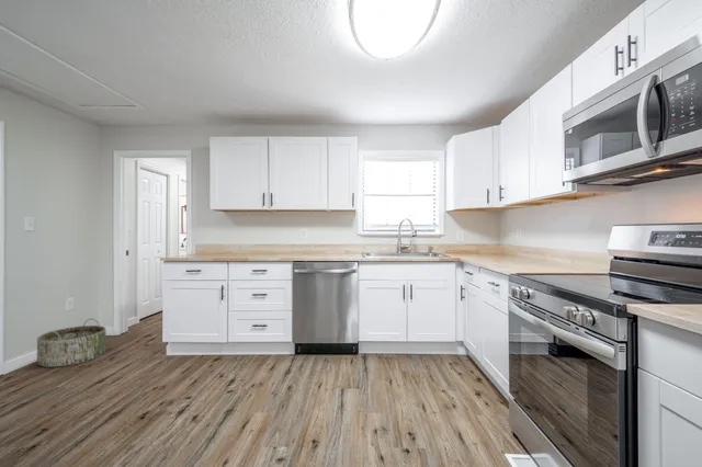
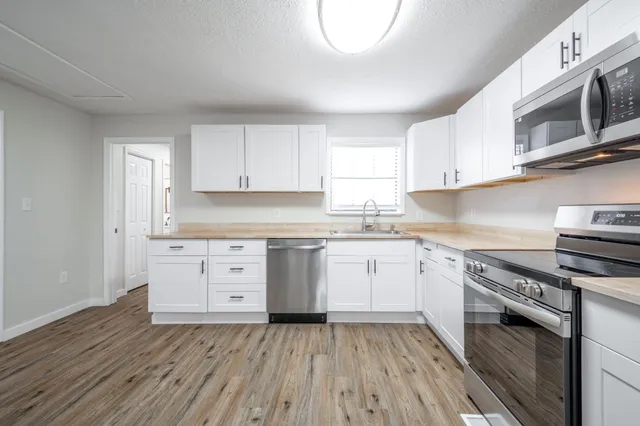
- basket [36,318,107,368]
